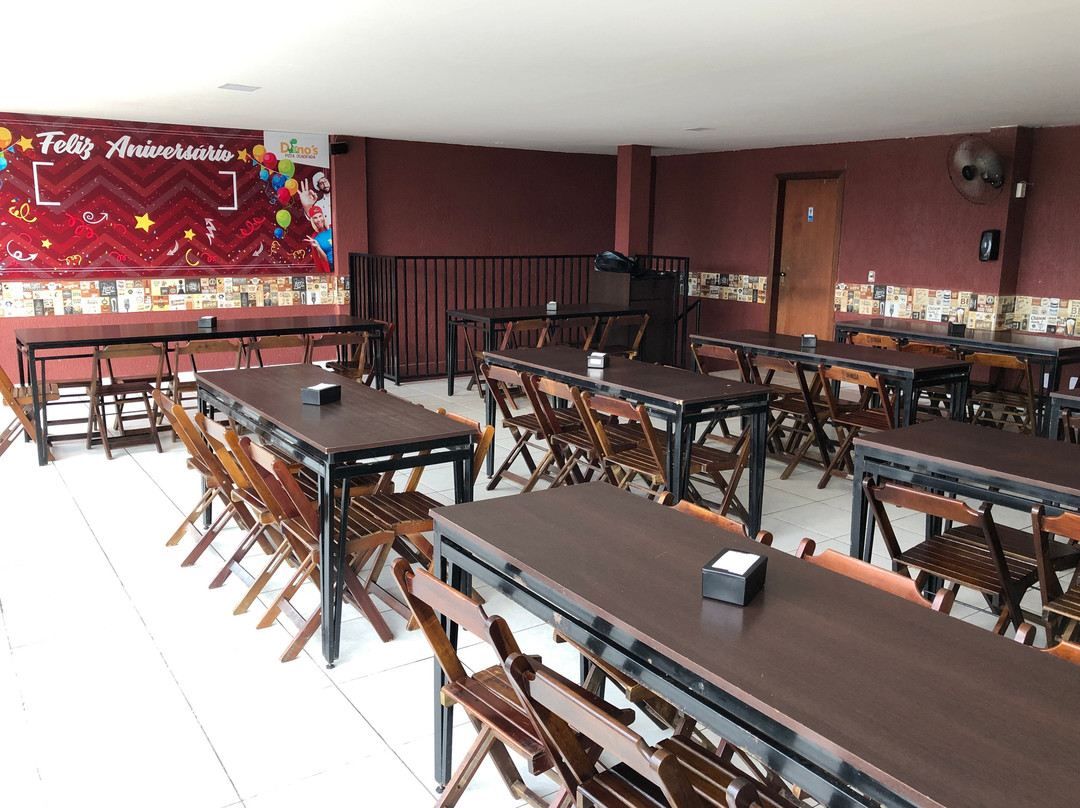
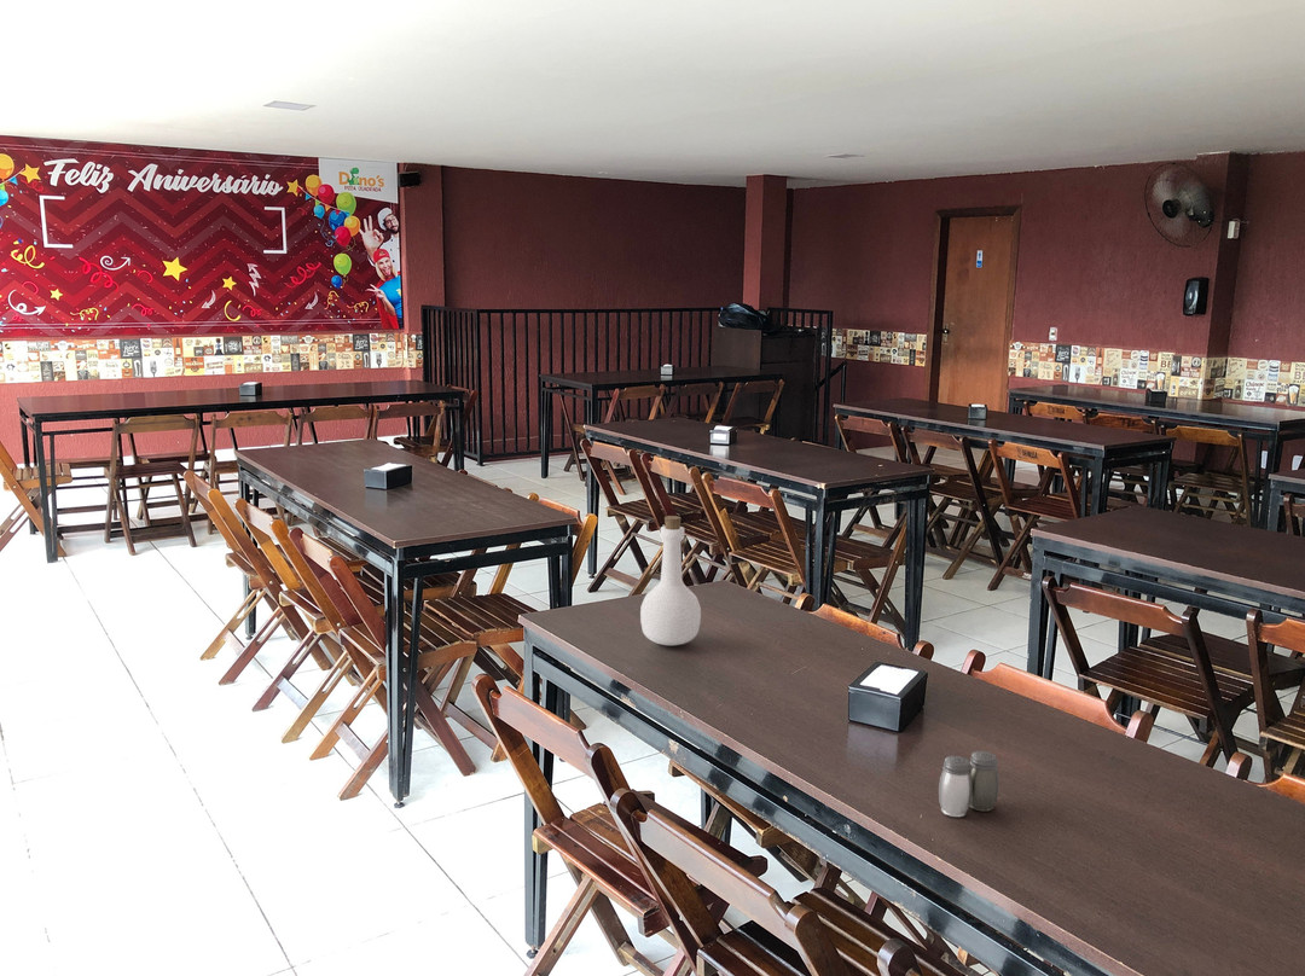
+ salt and pepper shaker [938,750,1000,818]
+ bottle [639,515,702,646]
